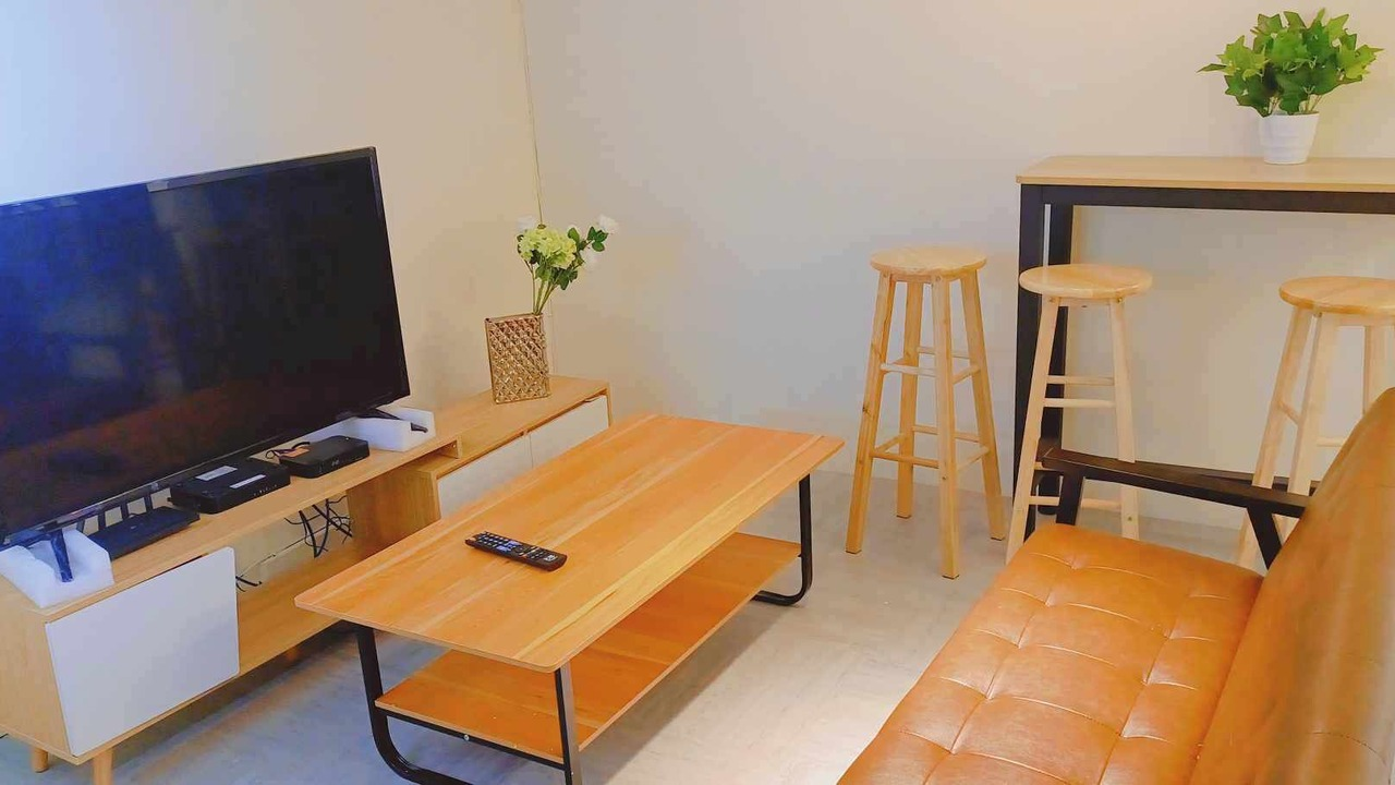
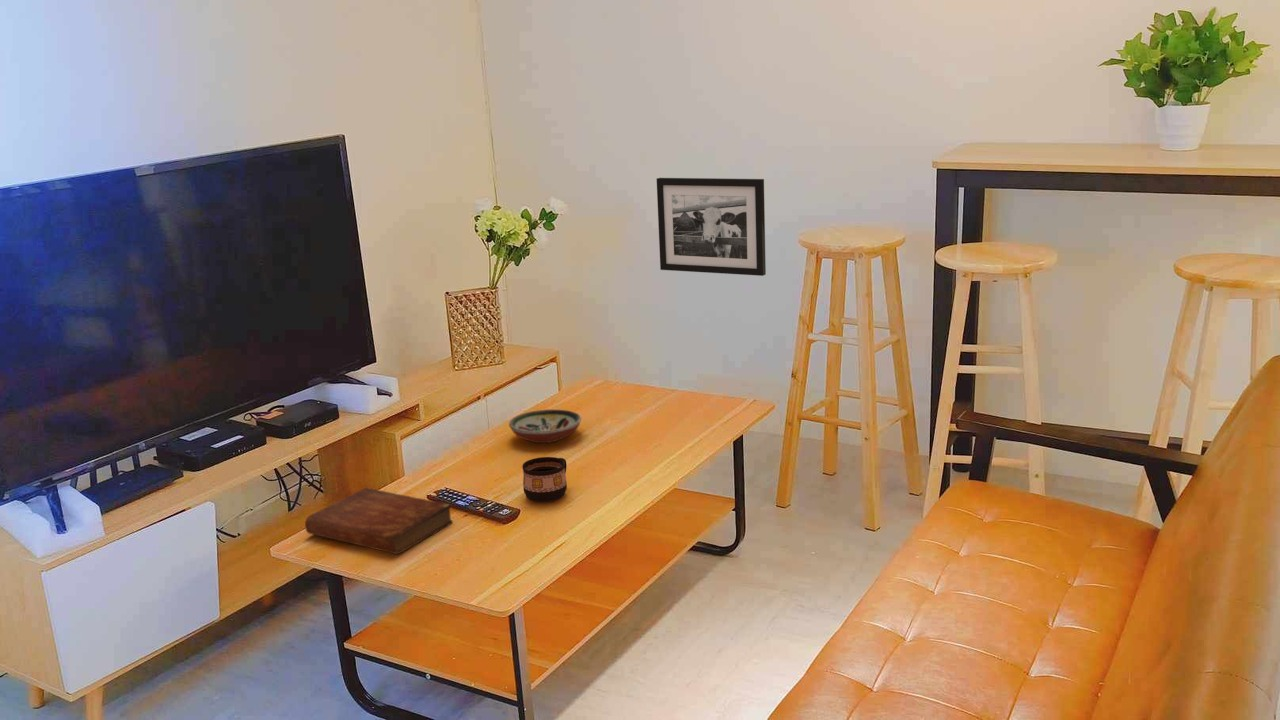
+ decorative bowl [508,408,582,444]
+ bible [304,487,454,555]
+ cup [521,456,568,503]
+ picture frame [656,177,767,277]
